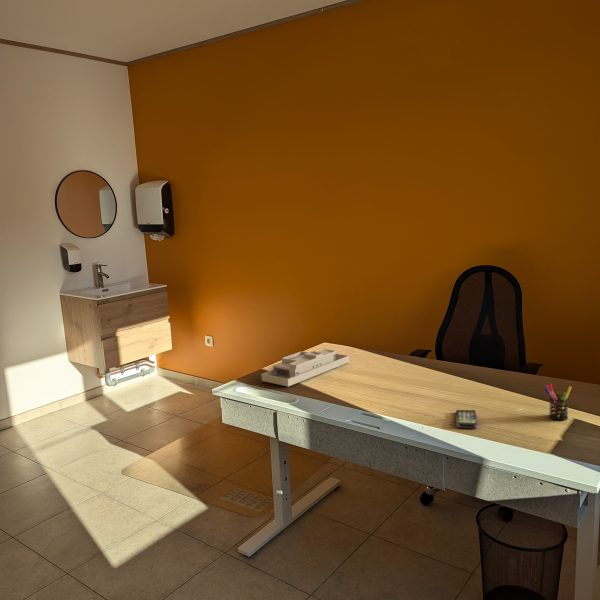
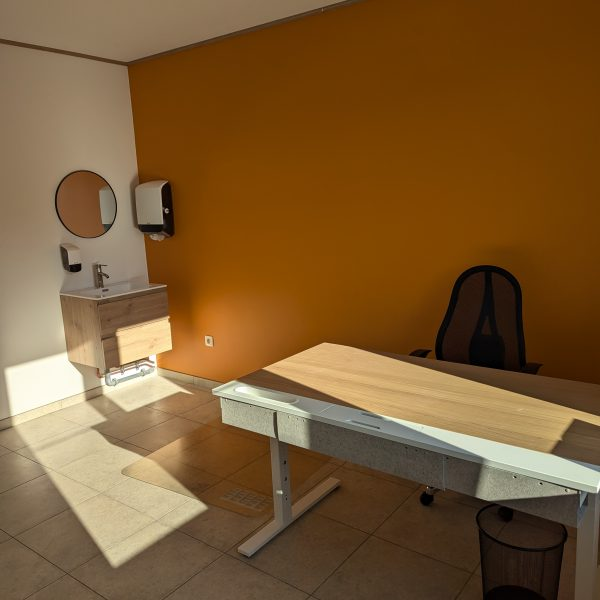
- pen holder [543,383,573,421]
- desk organizer [260,348,350,387]
- smartphone [455,409,479,429]
